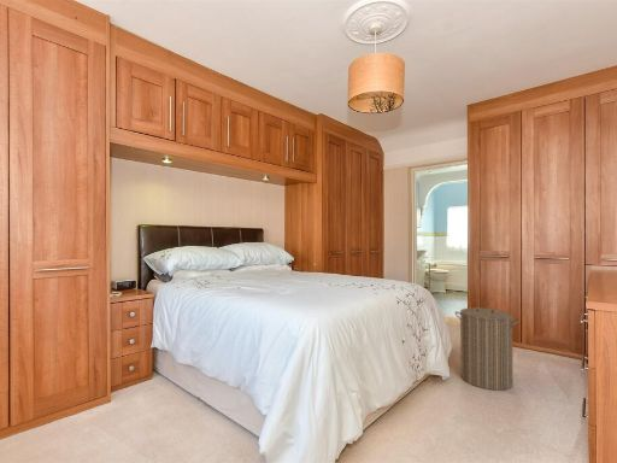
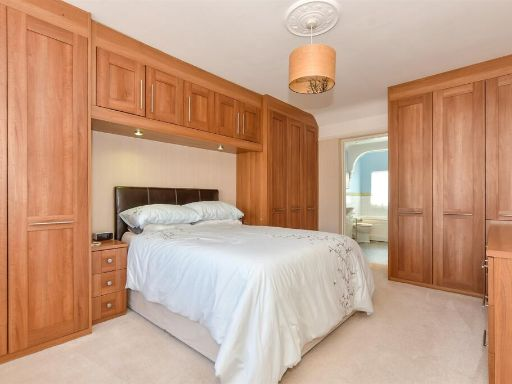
- laundry hamper [454,300,521,392]
